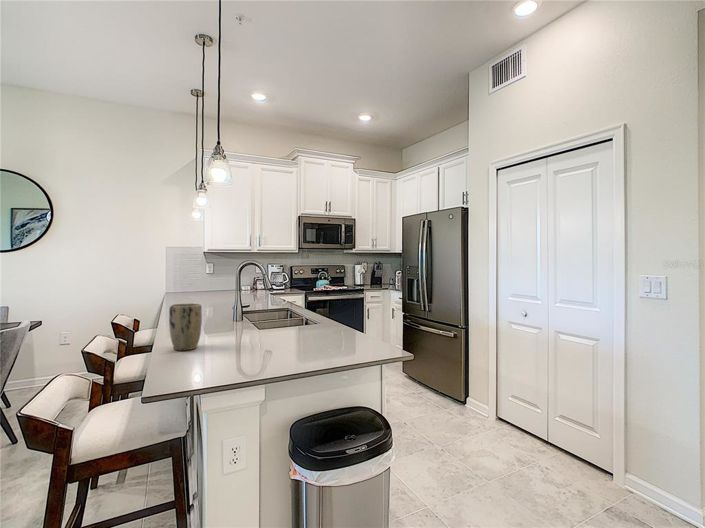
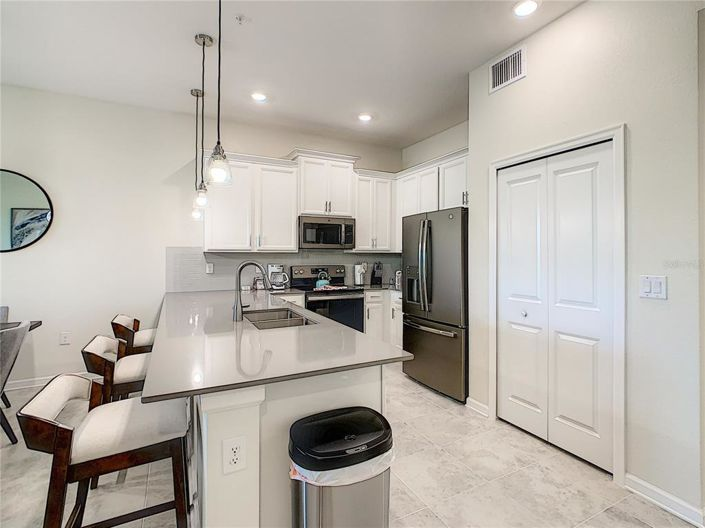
- plant pot [168,302,203,351]
